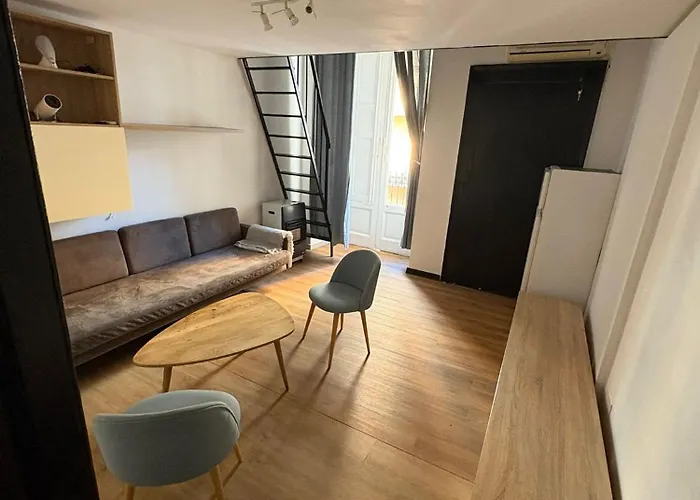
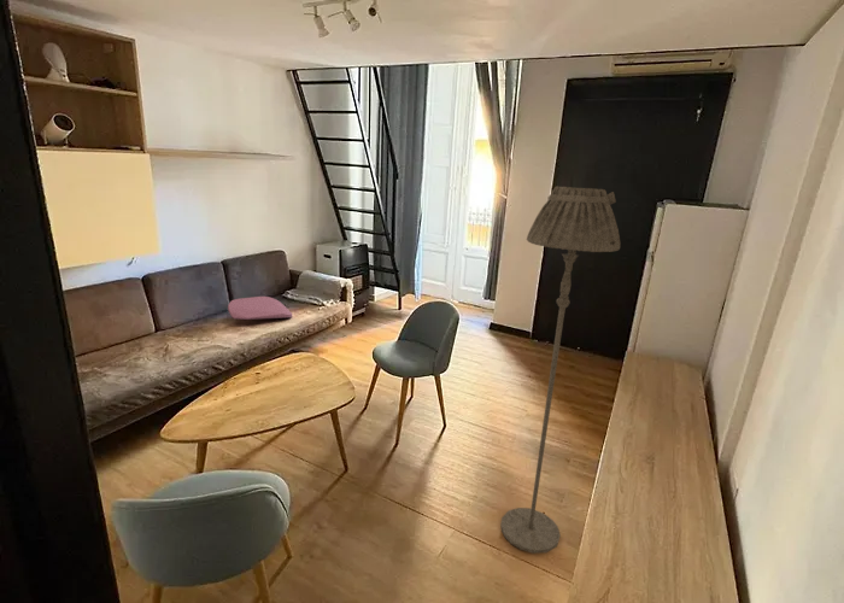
+ floor lamp [499,185,621,555]
+ cushion [227,295,293,321]
